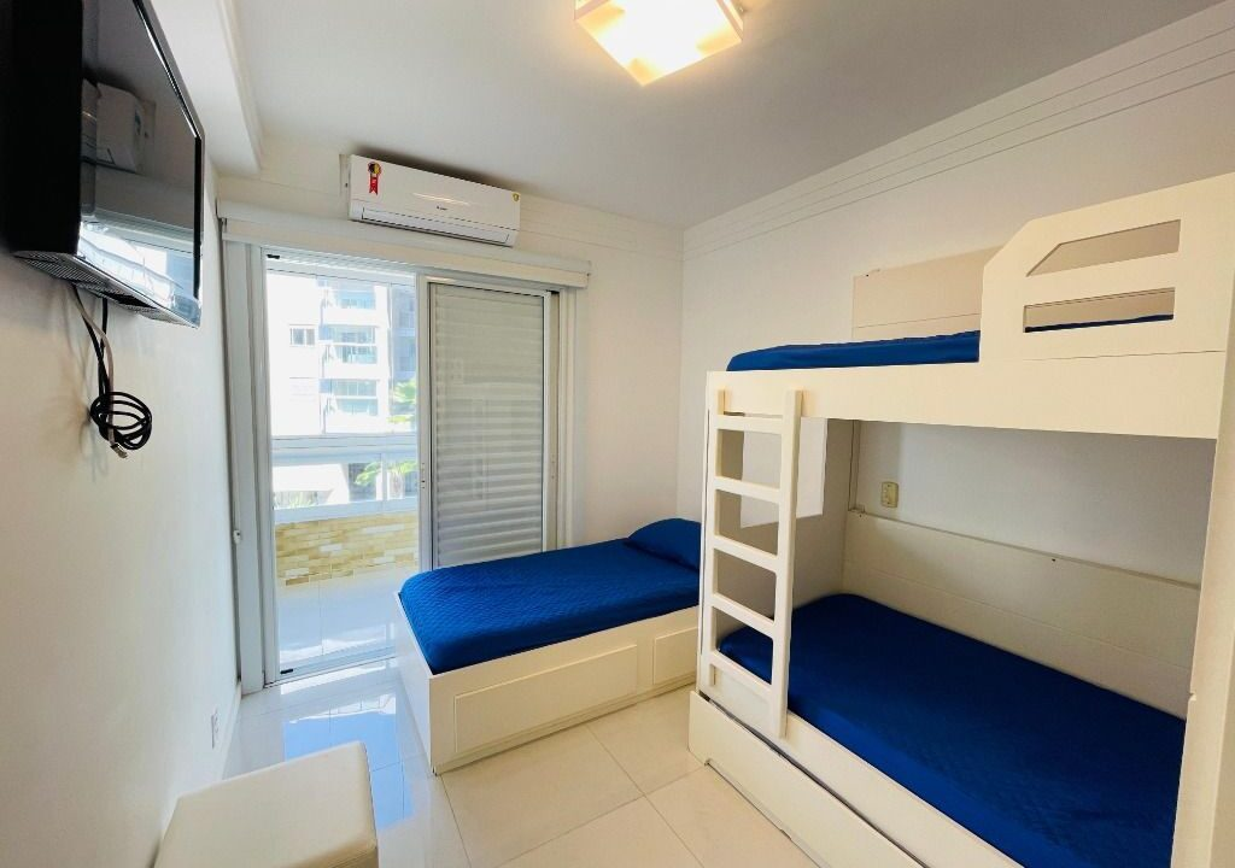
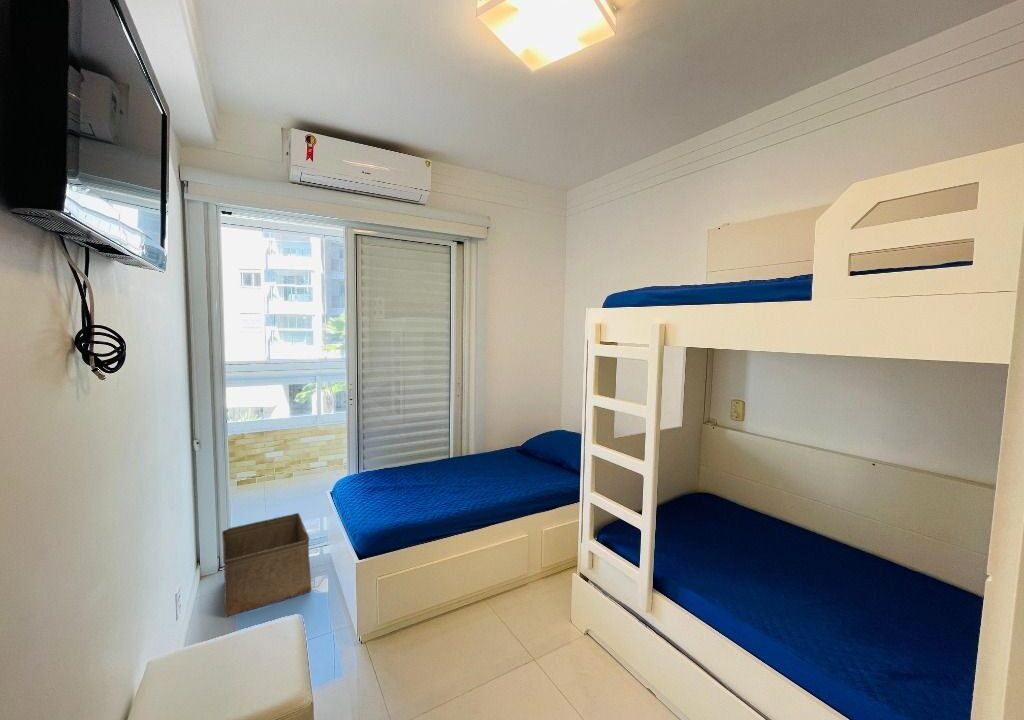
+ storage bin [221,512,312,618]
